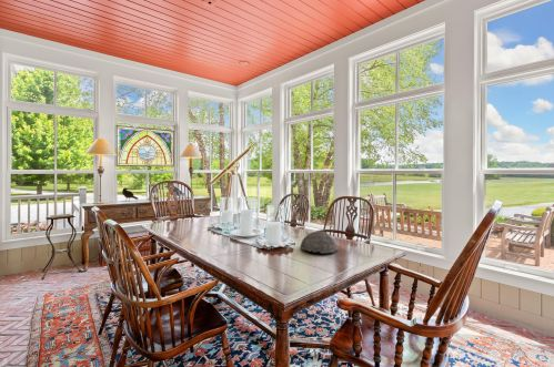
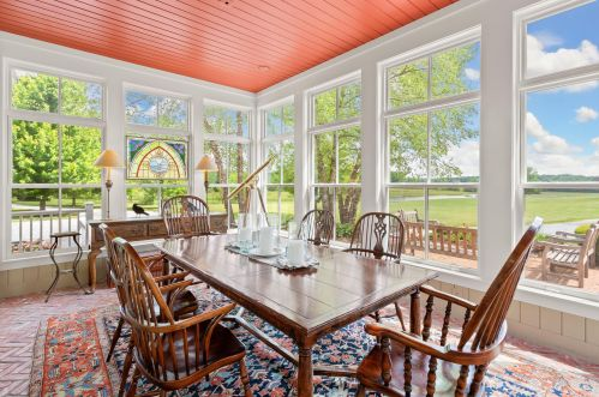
- decorative bowl [299,231,339,255]
